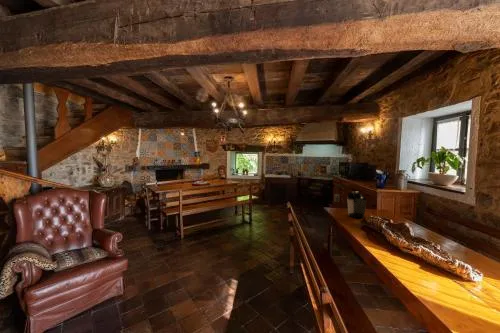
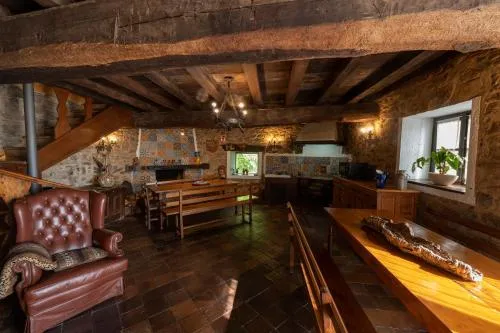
- coffee maker [334,191,368,219]
